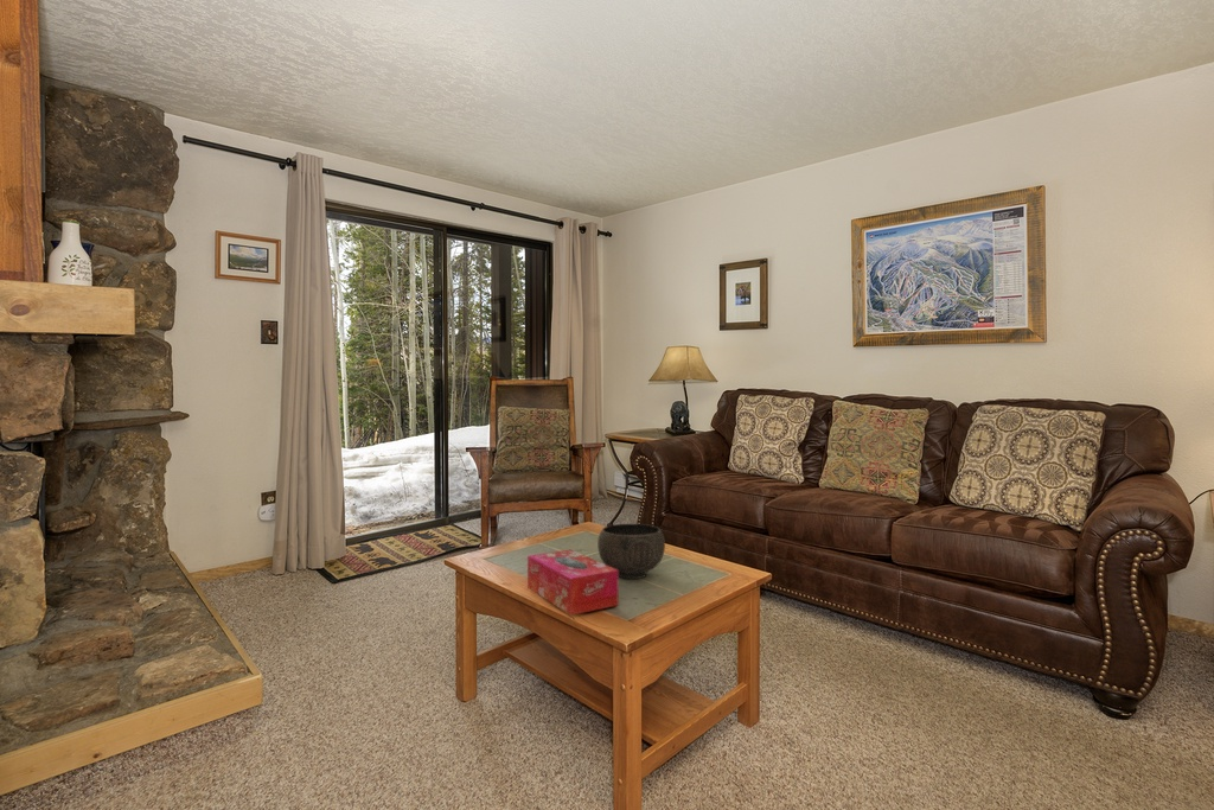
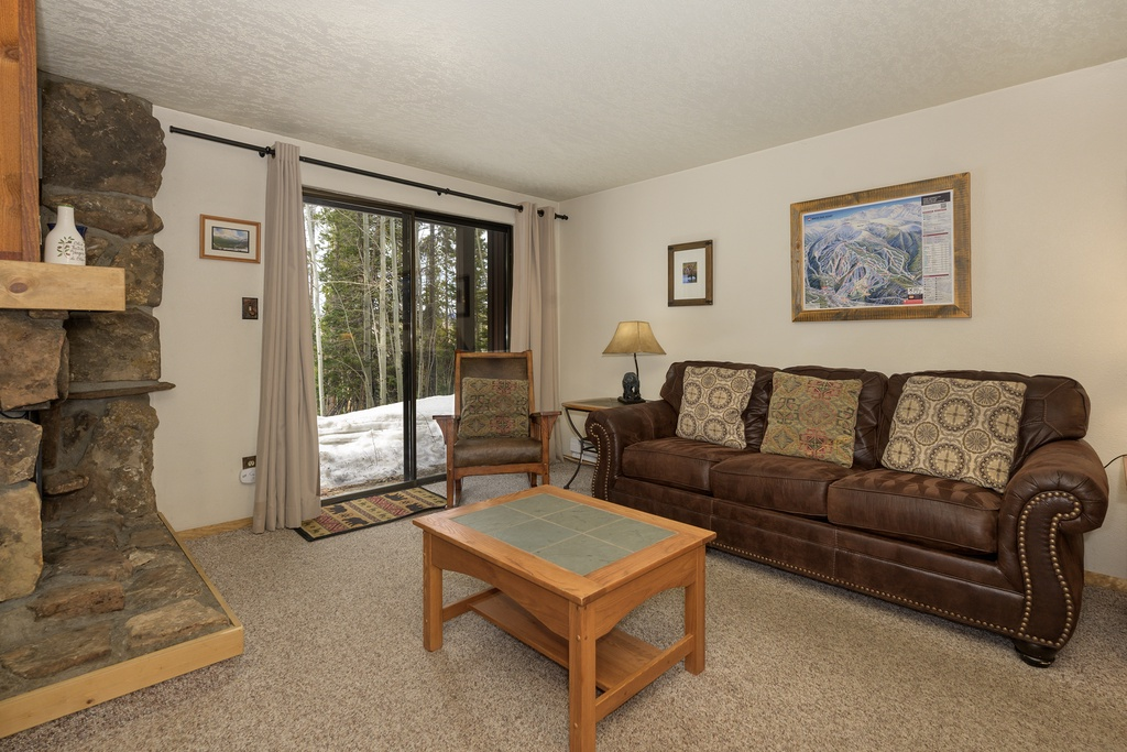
- tissue box [526,549,620,617]
- bowl [596,523,666,580]
